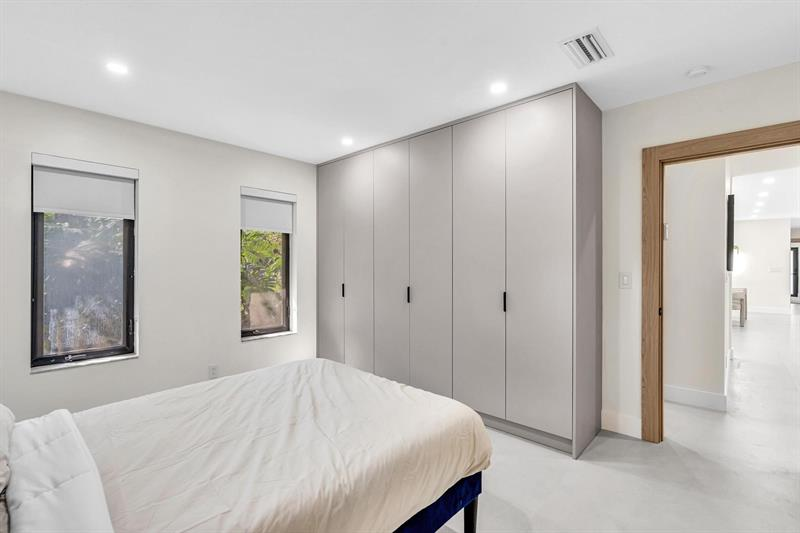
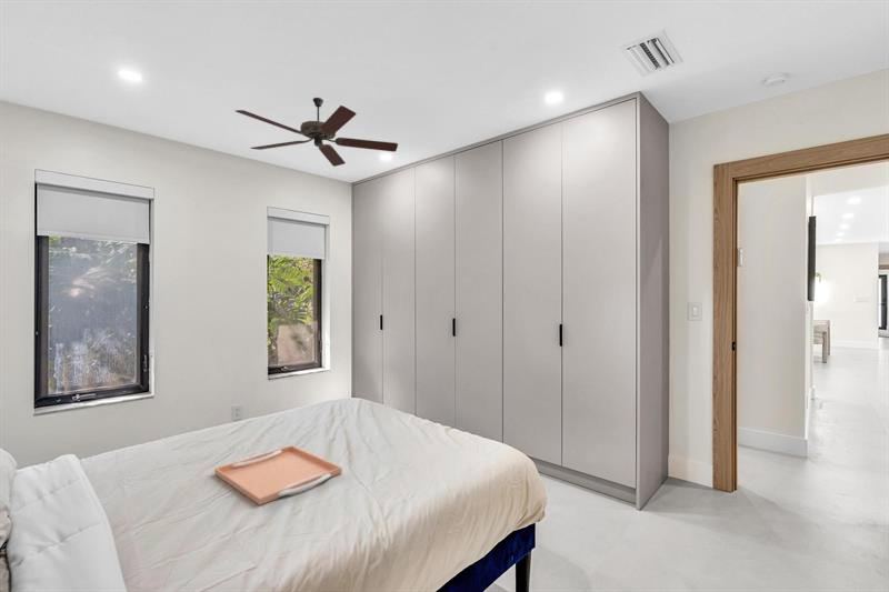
+ serving tray [213,444,343,506]
+ ceiling fan [234,97,399,168]
